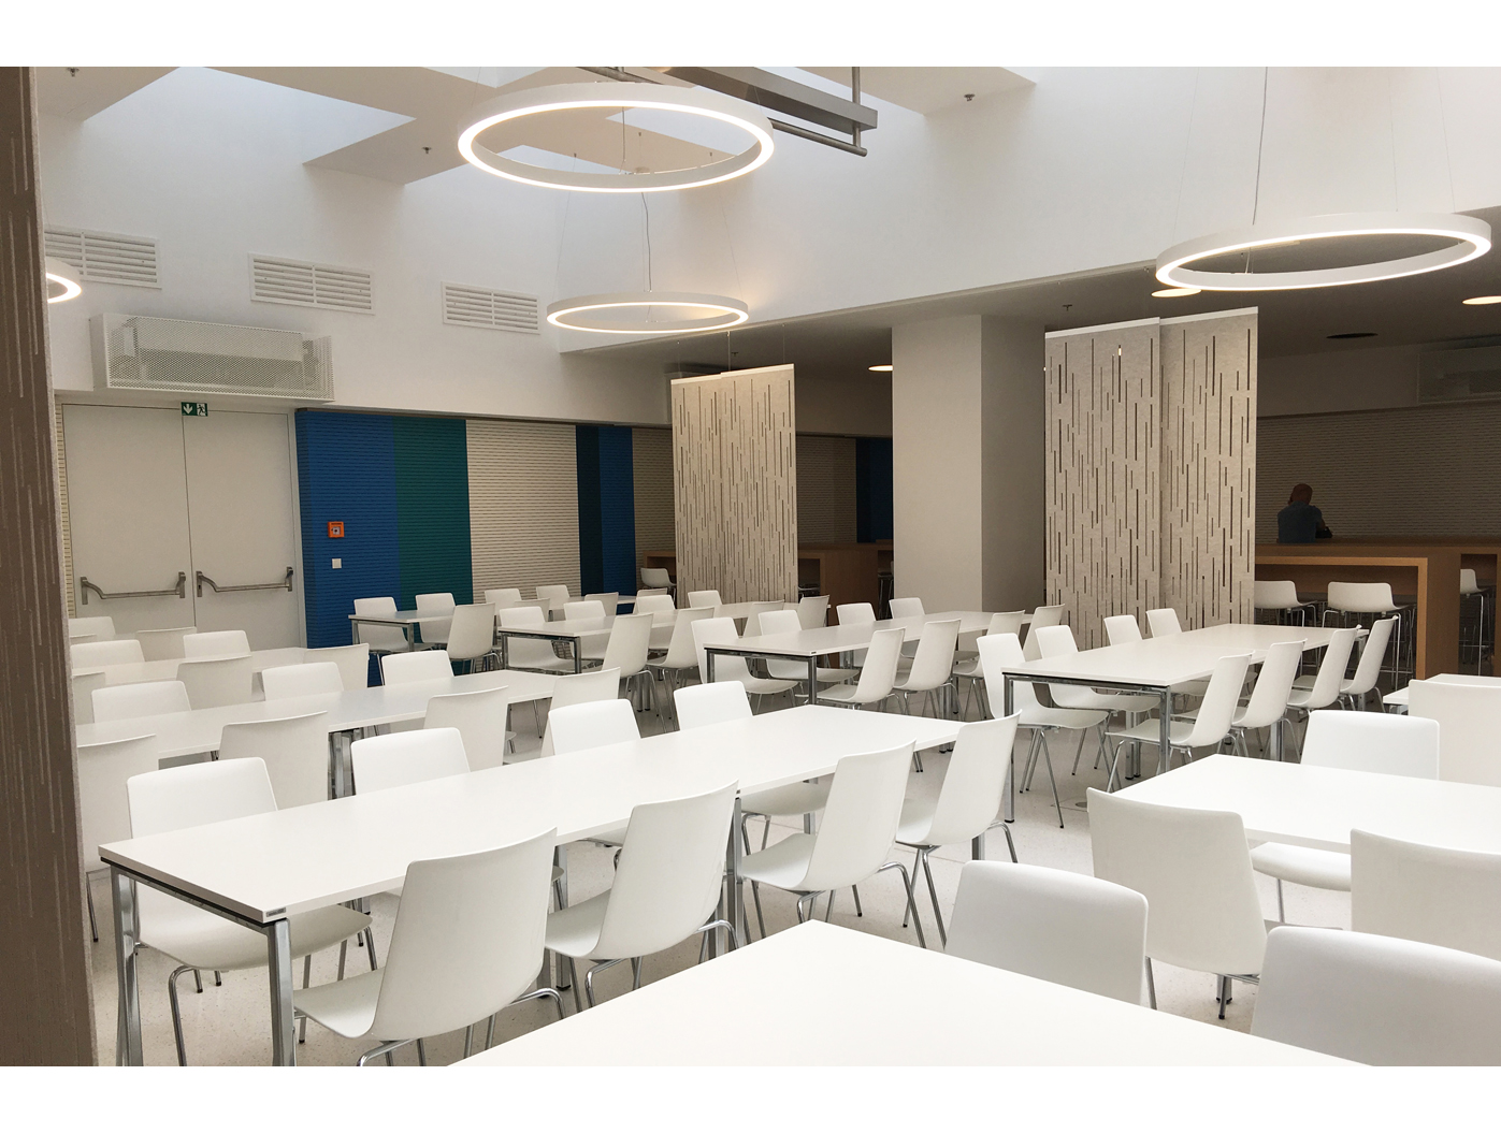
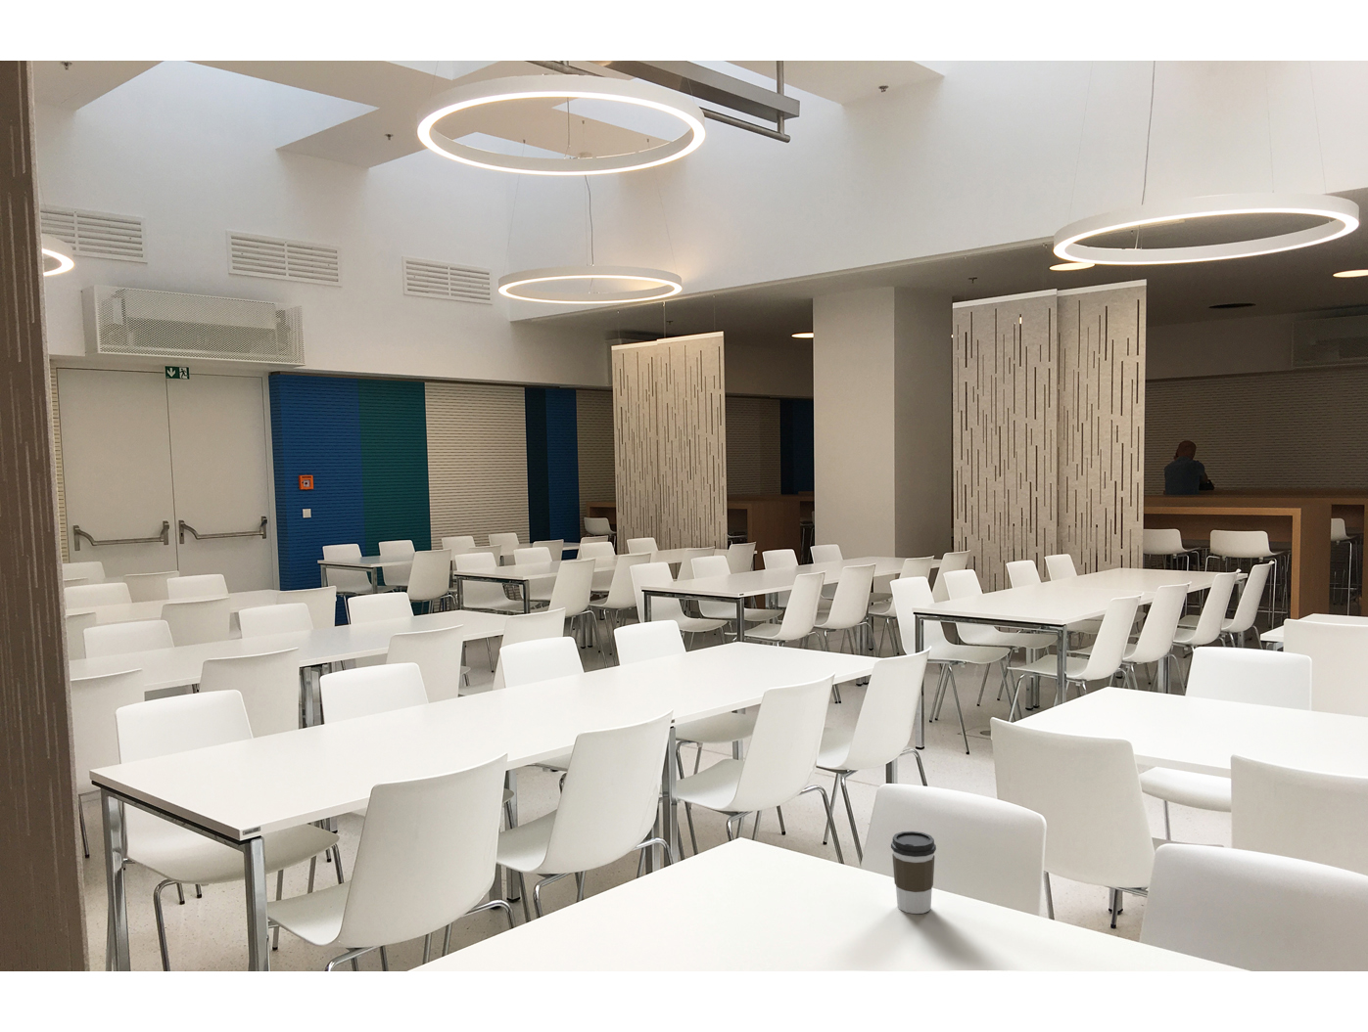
+ coffee cup [891,830,937,915]
